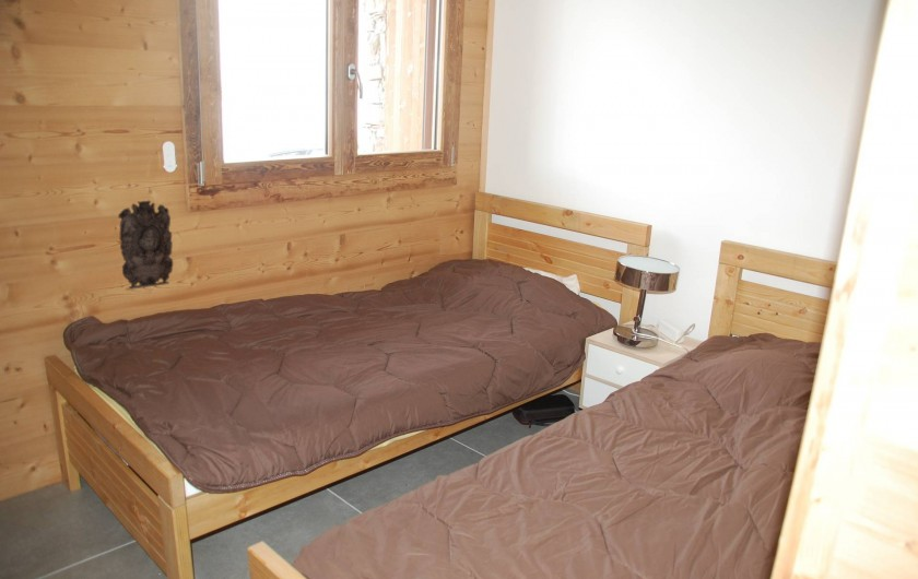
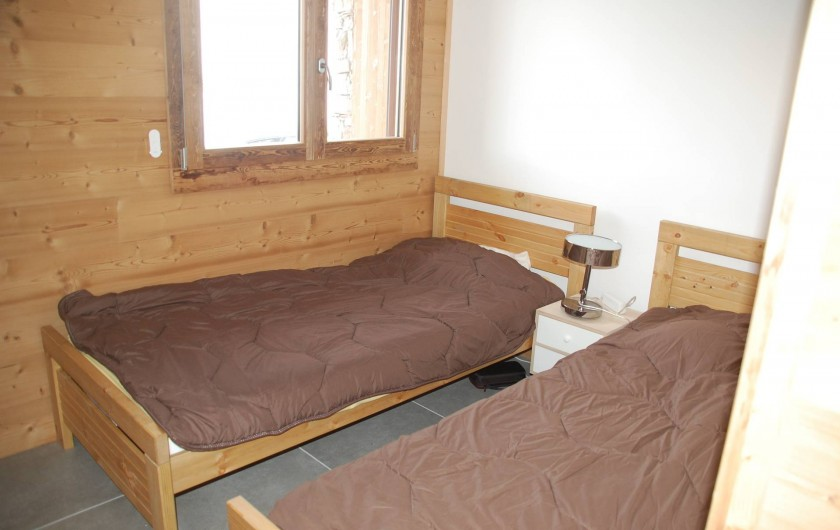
- wall ornament [117,200,174,291]
